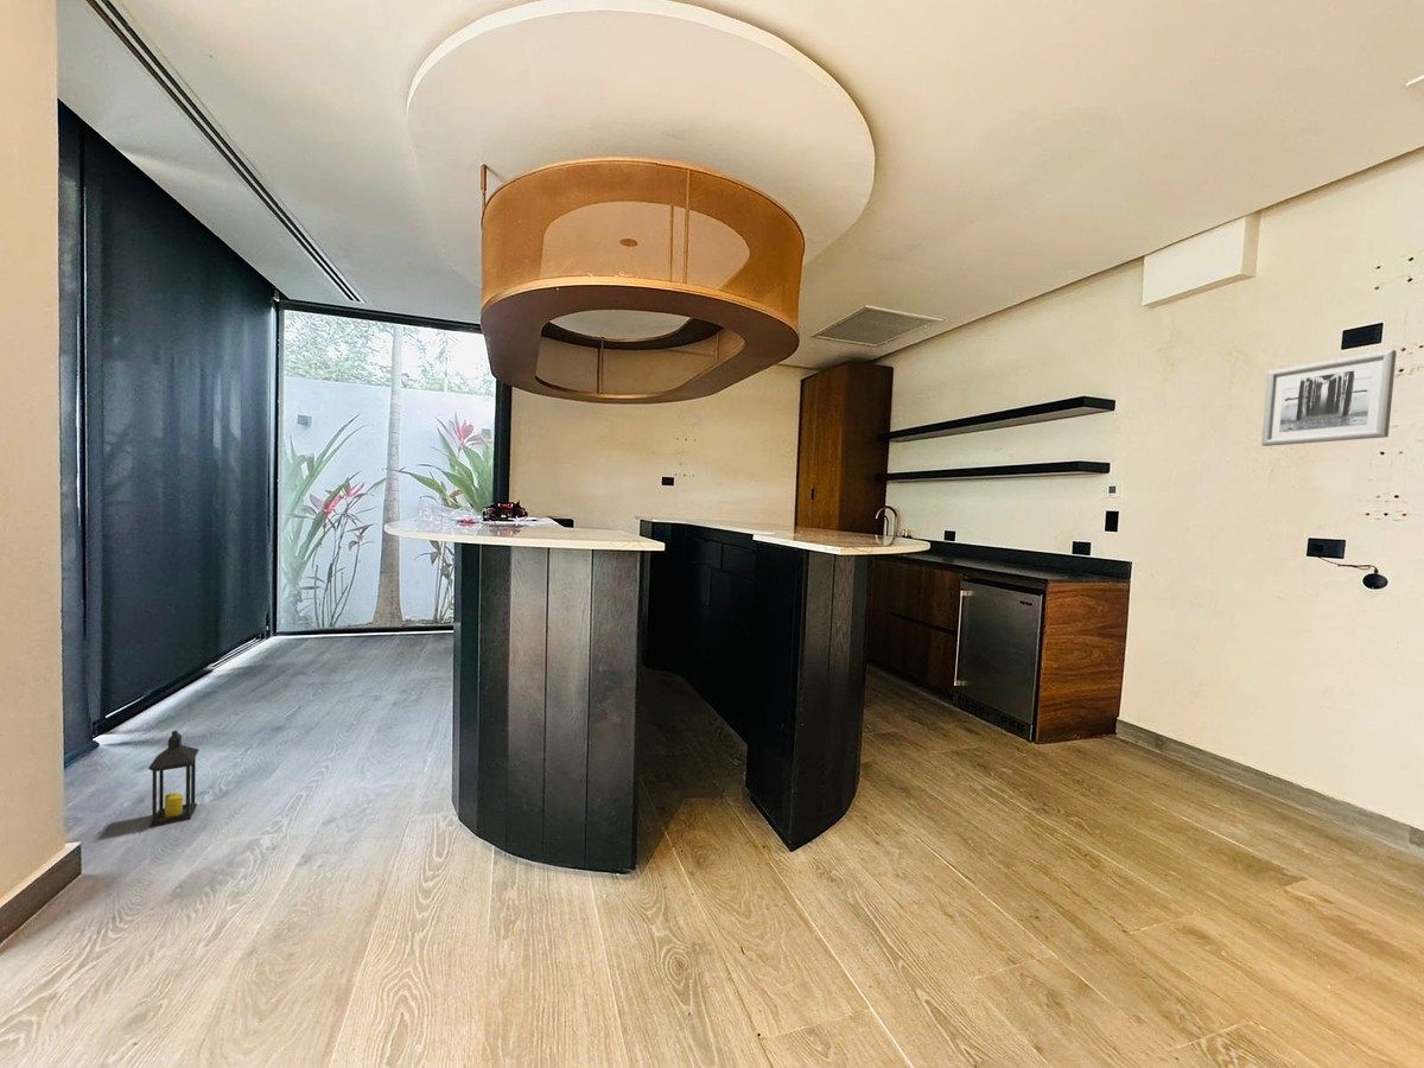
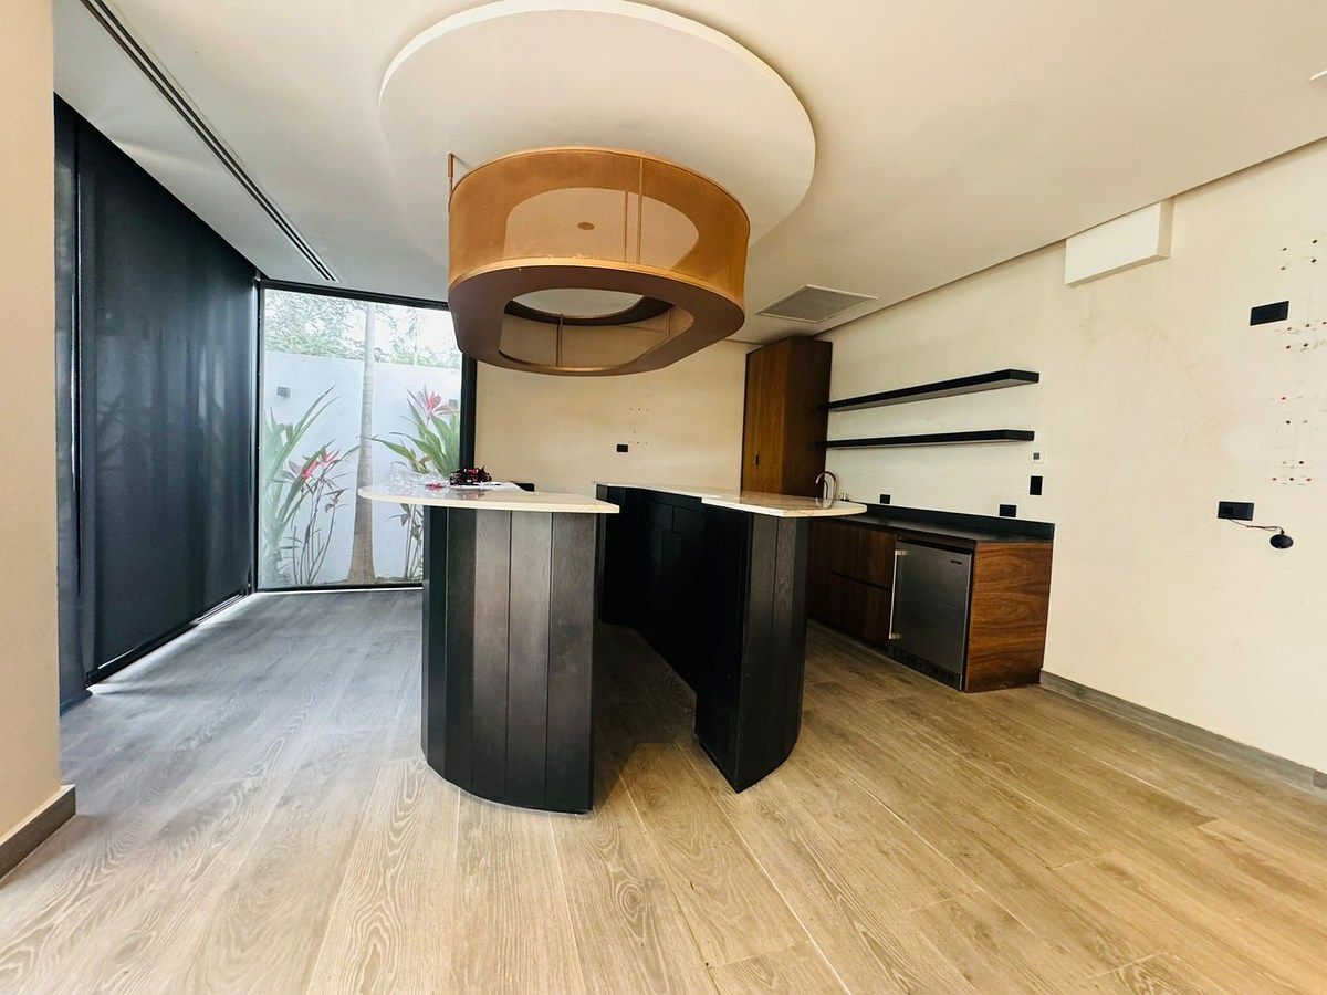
- wall art [1260,349,1398,447]
- lantern [147,730,201,828]
